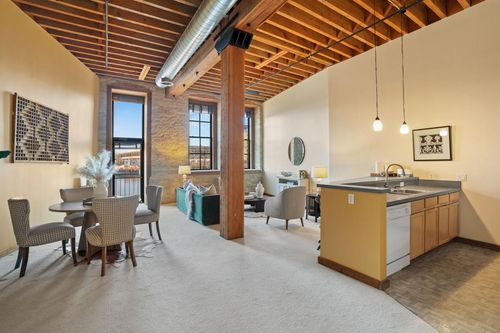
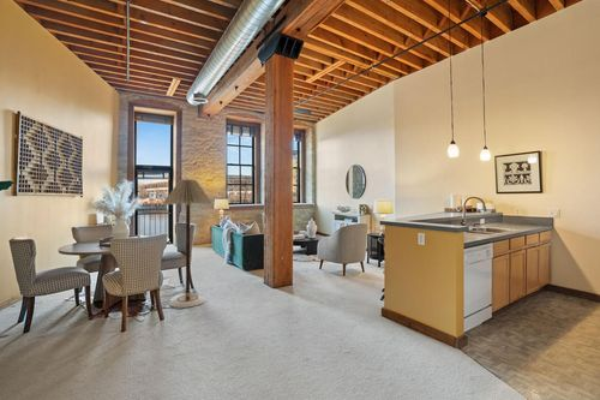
+ floor lamp [161,178,214,309]
